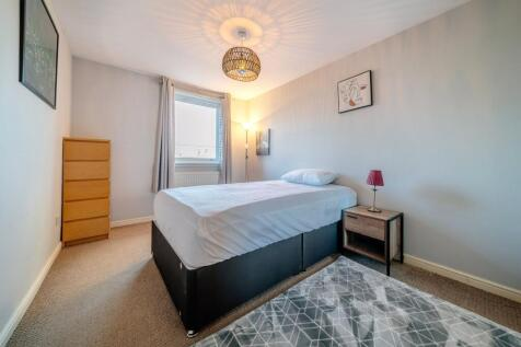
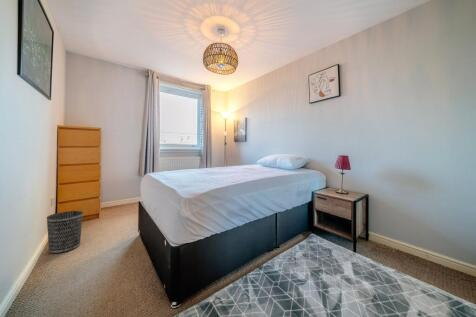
+ wastebasket [46,210,84,254]
